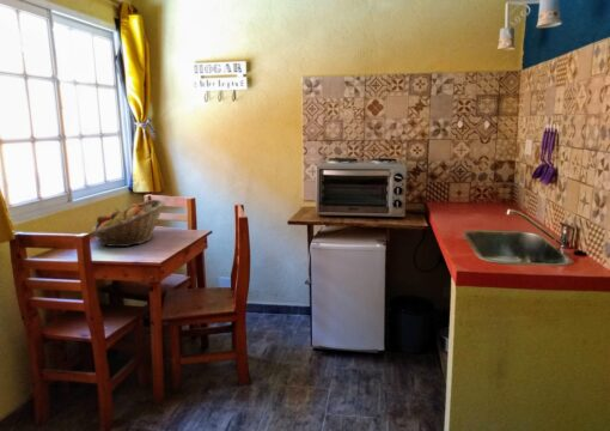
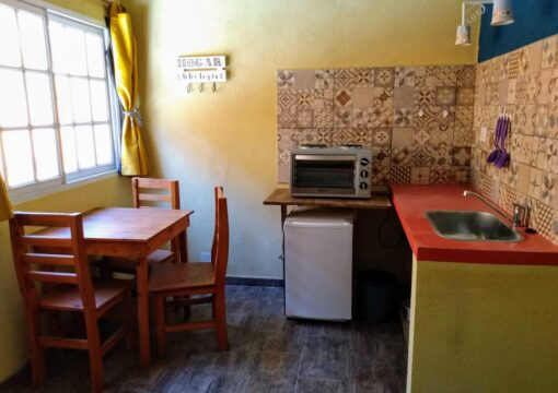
- fruit basket [91,199,166,248]
